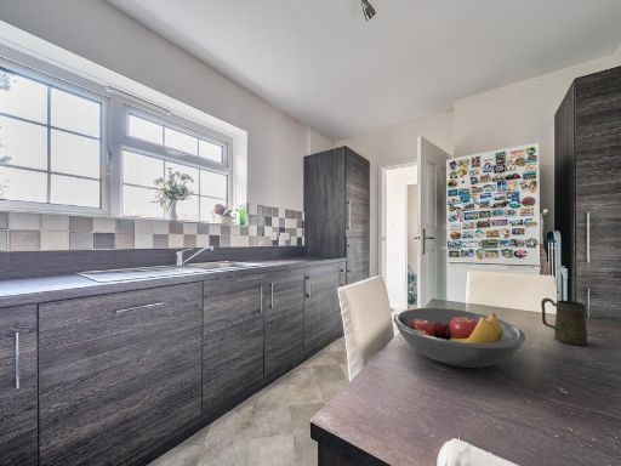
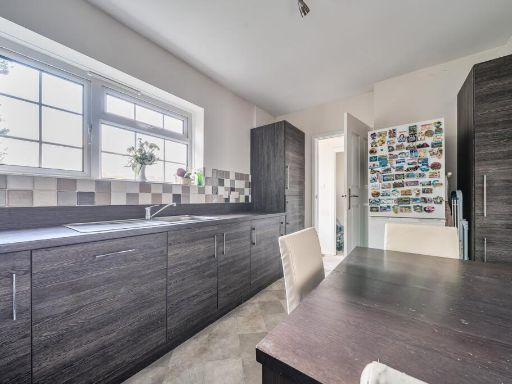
- fruit bowl [393,307,526,369]
- mug [540,296,589,347]
